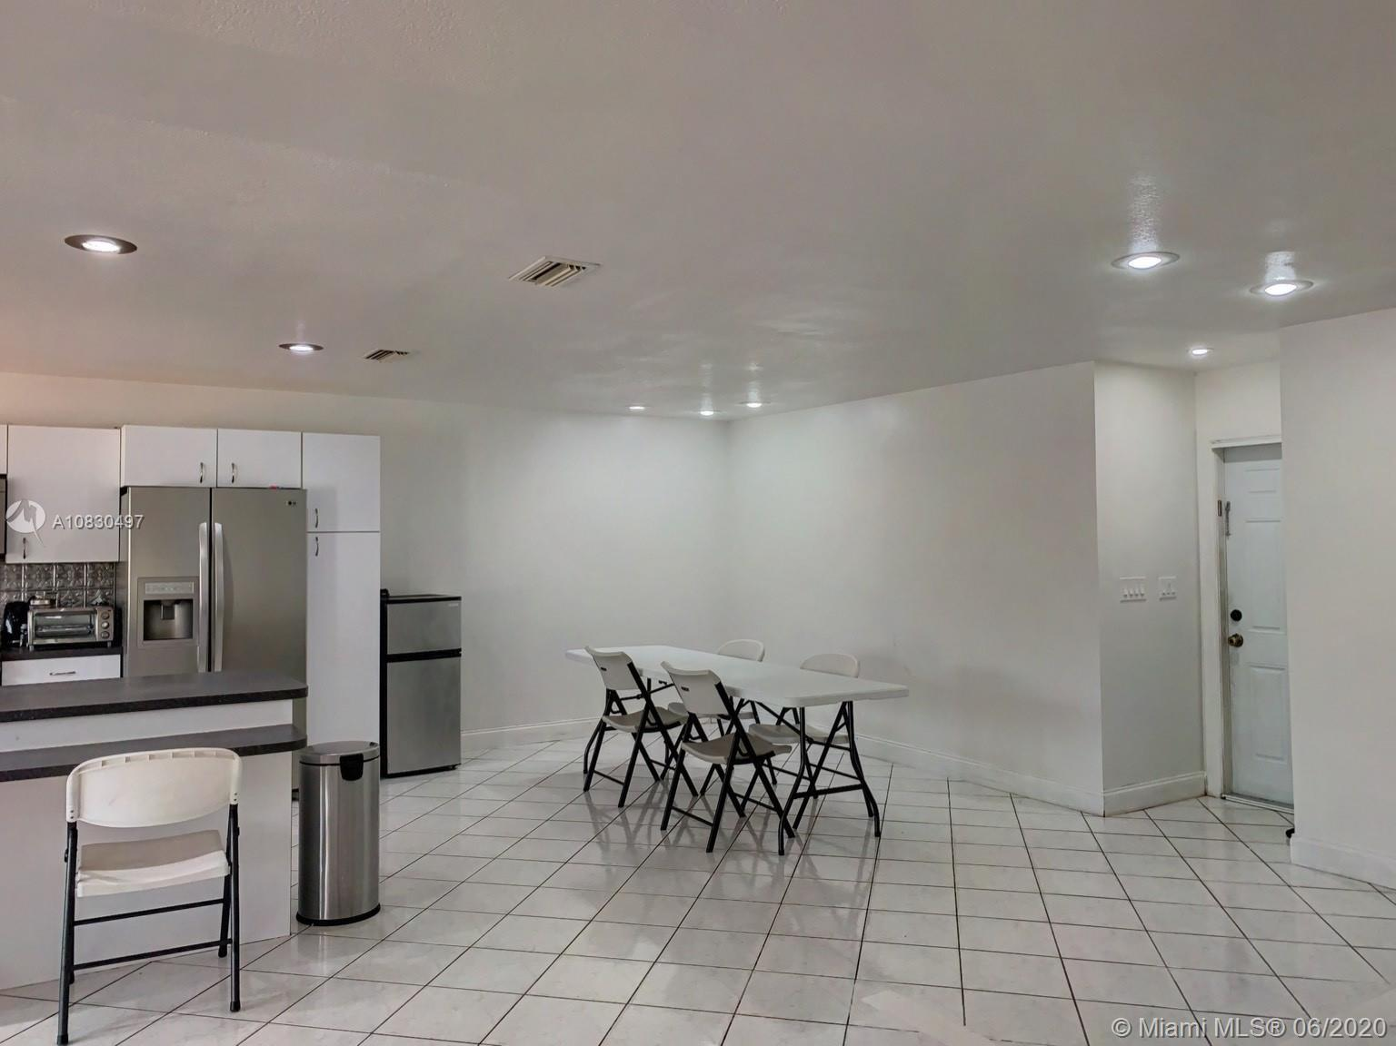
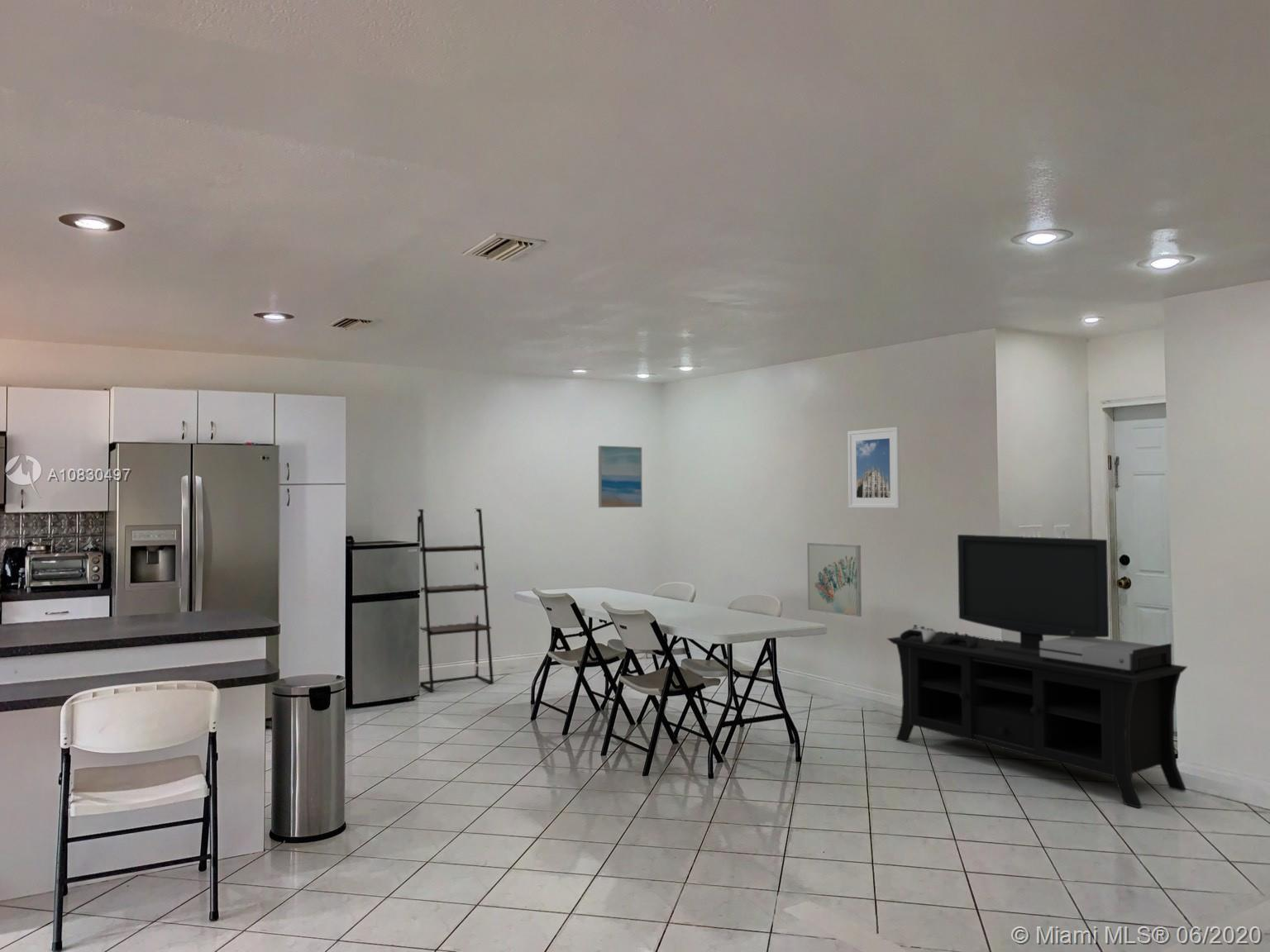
+ media console [886,534,1188,809]
+ wall art [806,542,862,617]
+ shelving unit [416,508,494,693]
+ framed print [847,426,901,509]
+ wall art [598,445,643,508]
